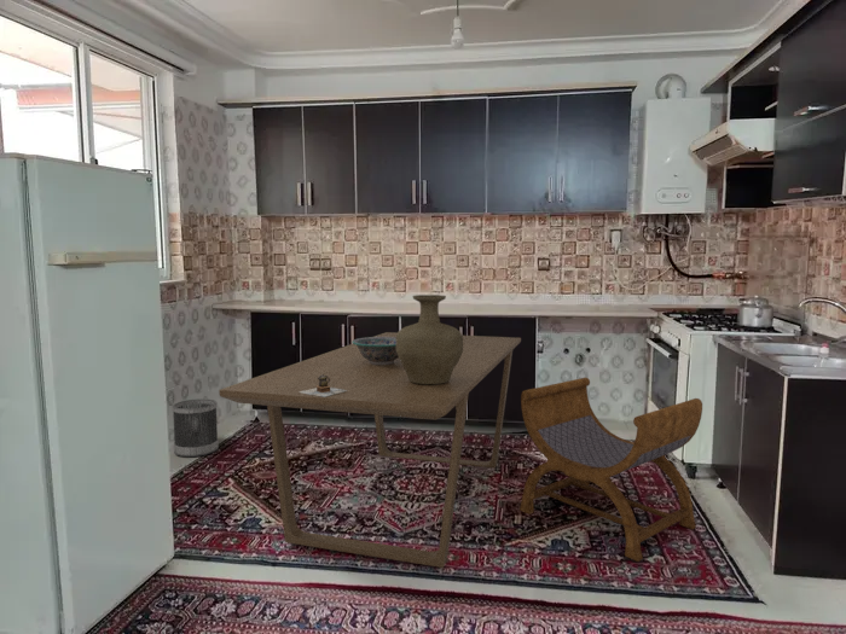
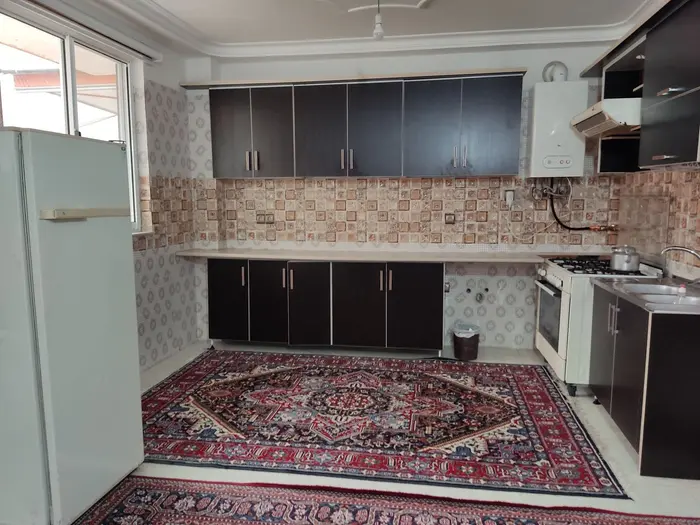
- decorative bowl [350,336,399,365]
- vase [396,293,464,384]
- teapot [299,374,347,397]
- dining table [218,331,522,569]
- stool [518,377,703,563]
- wastebasket [172,397,220,458]
